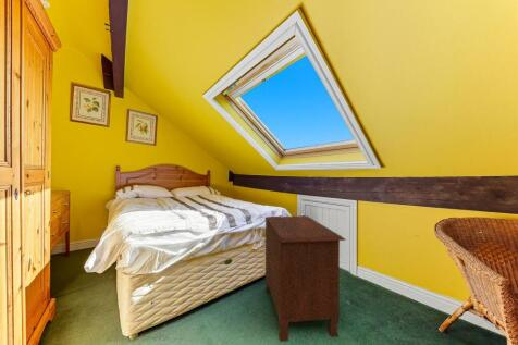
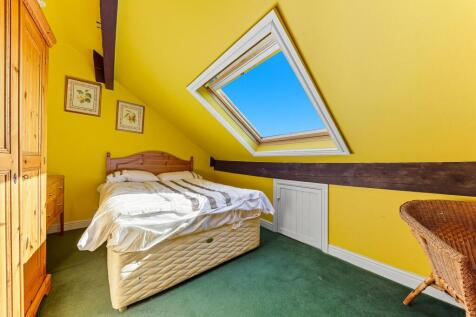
- nightstand [264,214,347,343]
